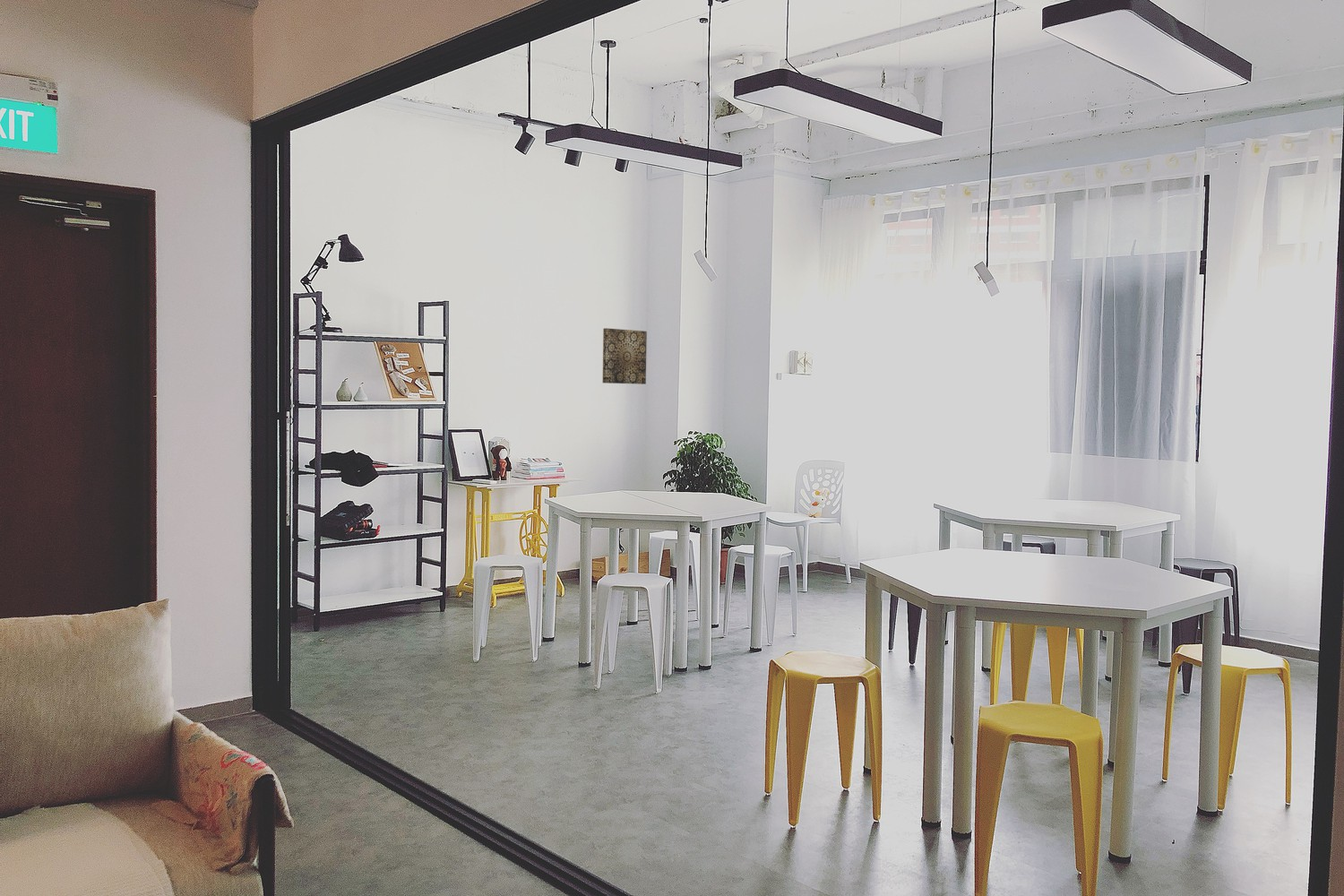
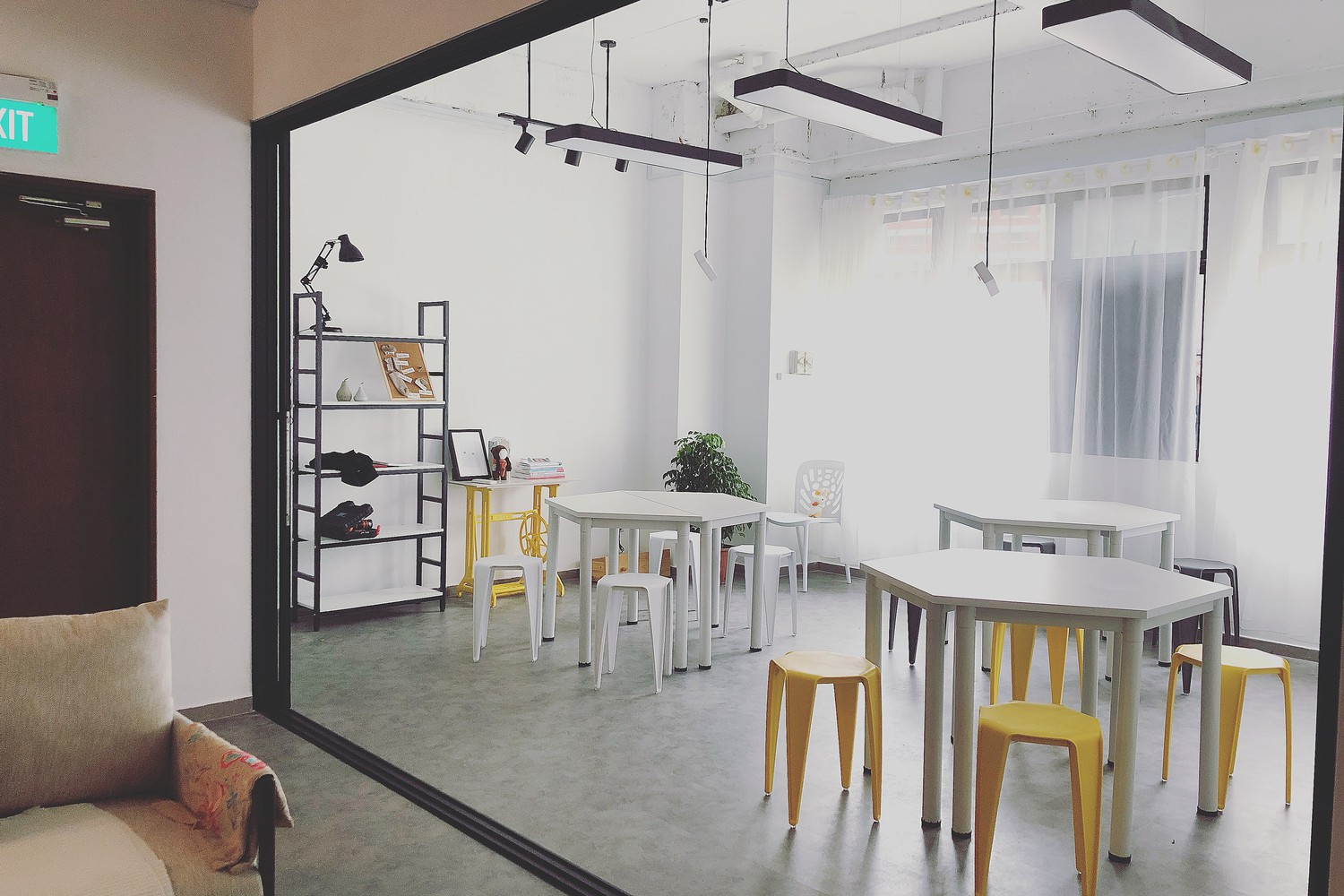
- wall art [601,327,648,385]
